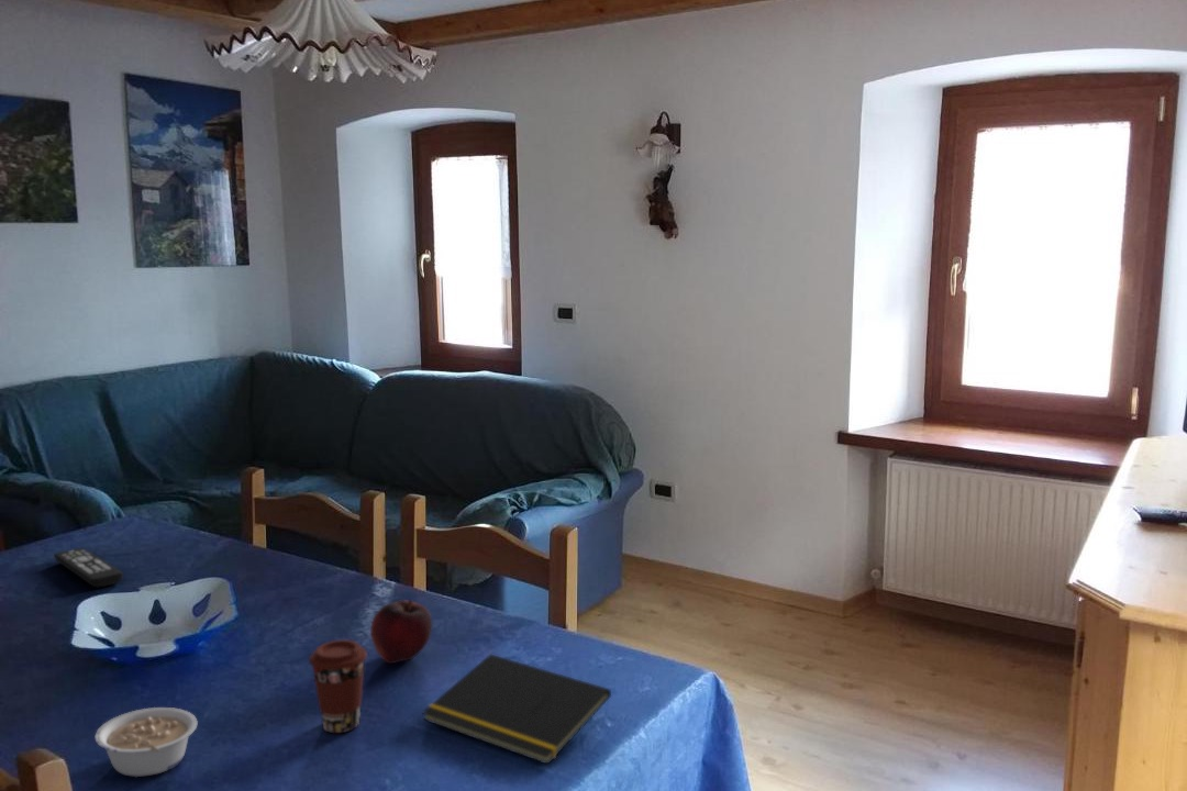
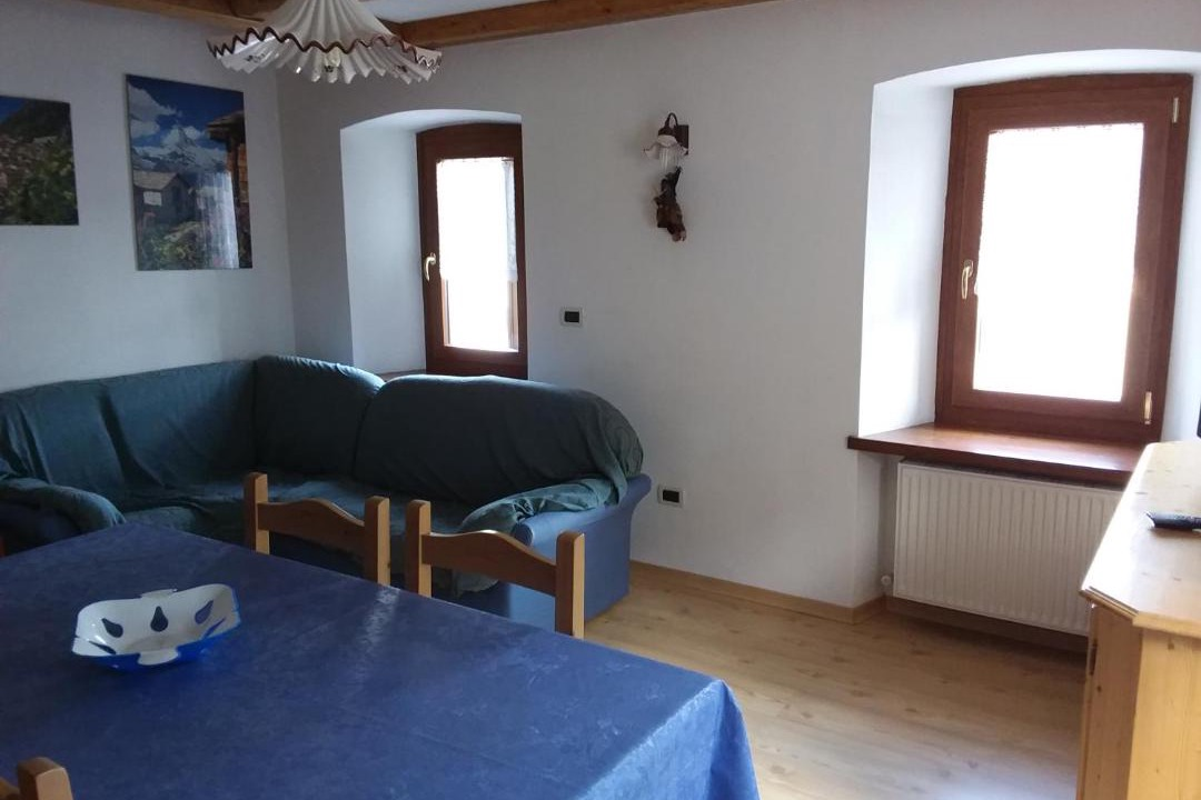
- legume [93,706,199,778]
- remote control [53,547,124,588]
- fruit [369,599,433,665]
- coffee cup [308,638,368,734]
- notepad [421,653,612,766]
